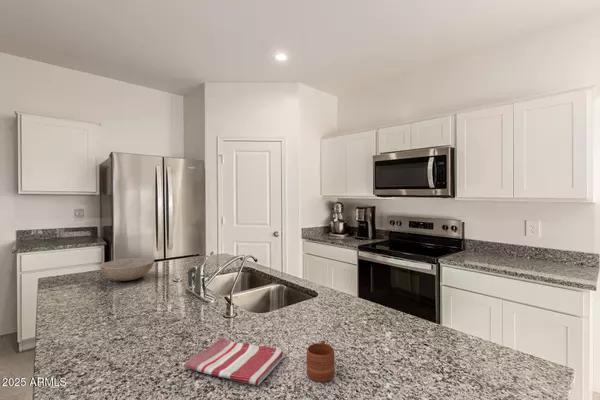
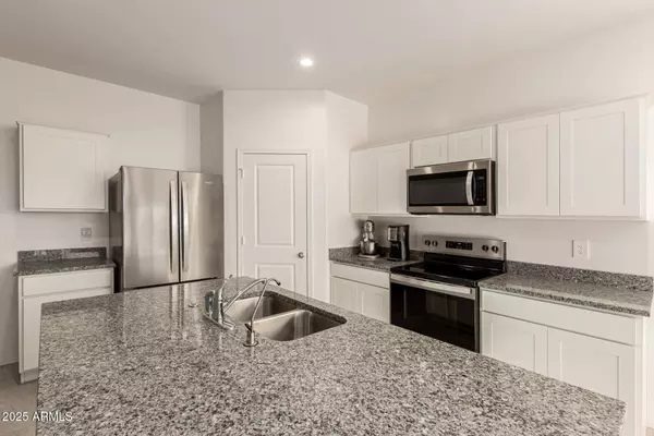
- dish towel [184,337,285,387]
- bowl [99,257,155,282]
- mug [306,339,336,383]
